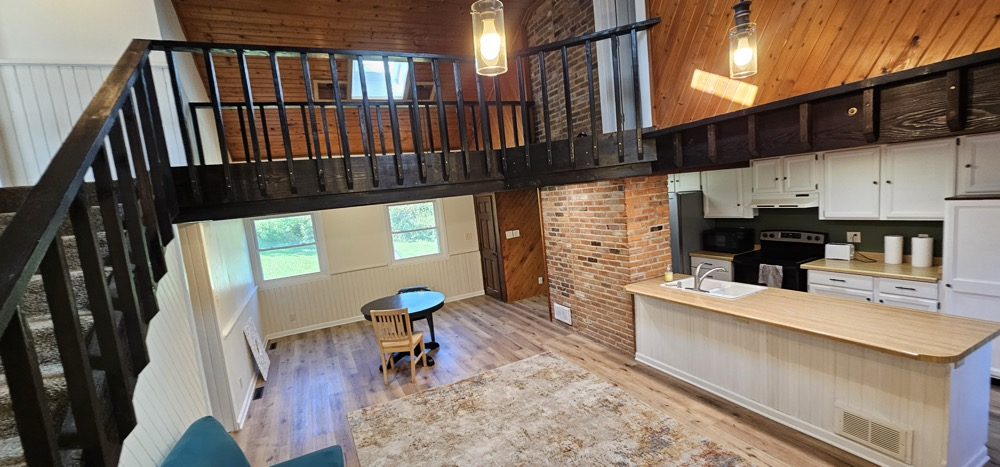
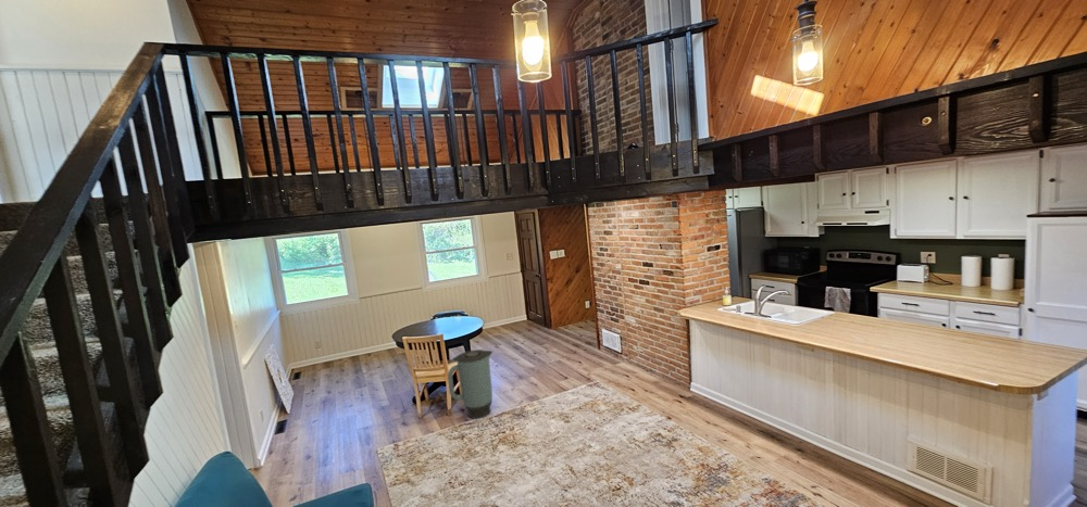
+ trash can [447,348,493,420]
